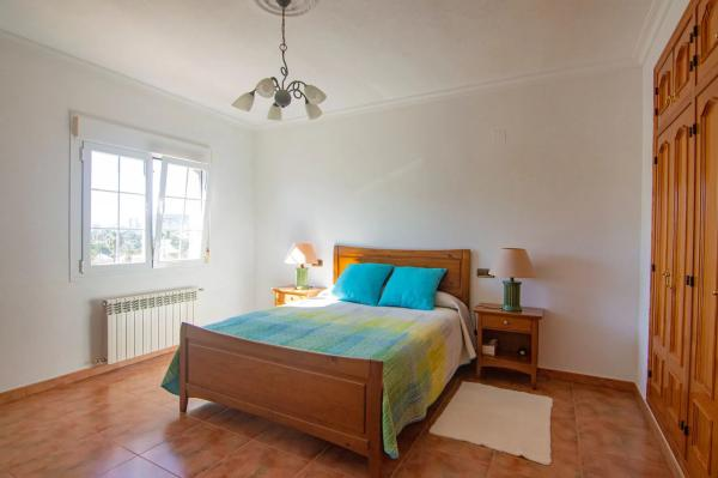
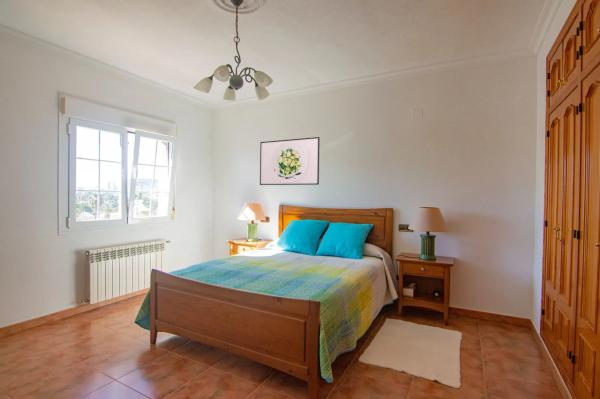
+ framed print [259,136,321,186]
